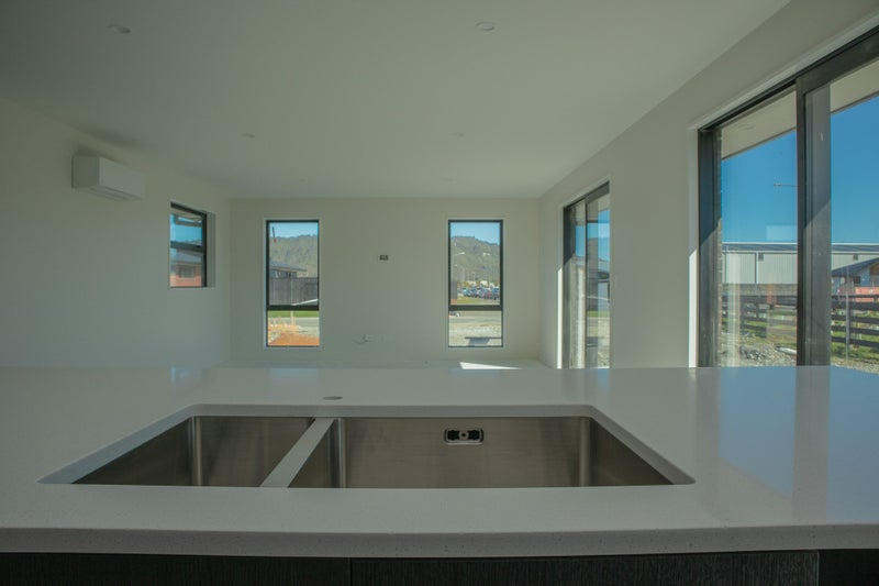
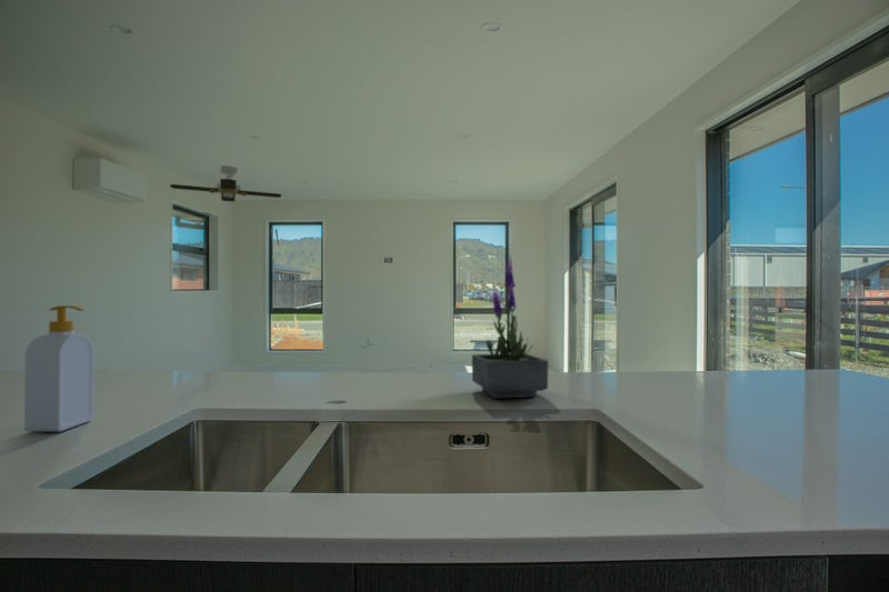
+ soap bottle [23,304,96,432]
+ ceiling fan [169,164,282,202]
+ potted plant [471,253,549,400]
